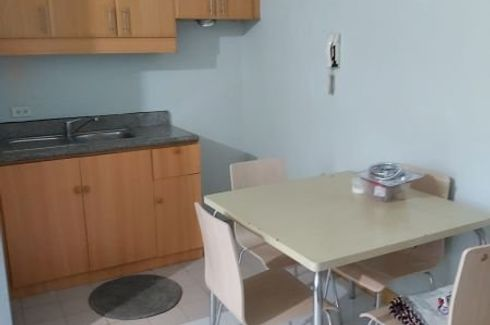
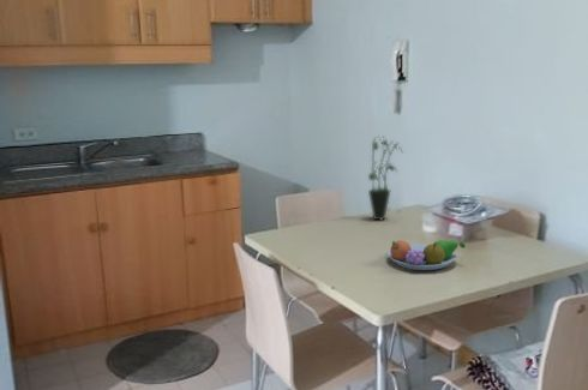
+ fruit bowl [386,239,467,271]
+ potted plant [367,136,404,221]
